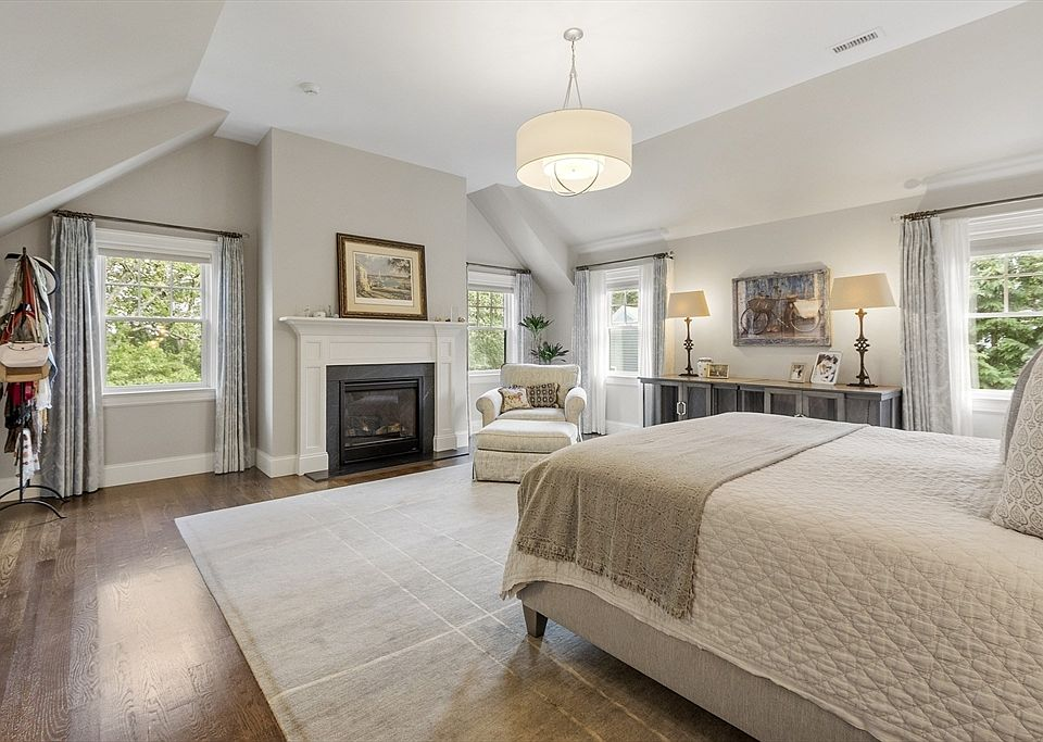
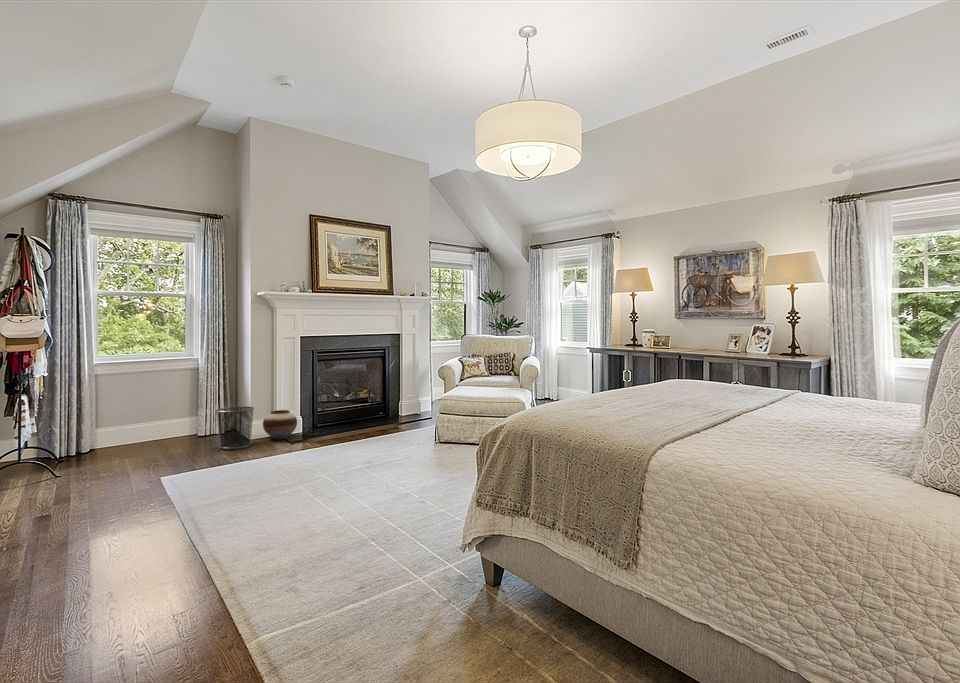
+ waste bin [215,406,255,450]
+ vase [262,409,298,441]
